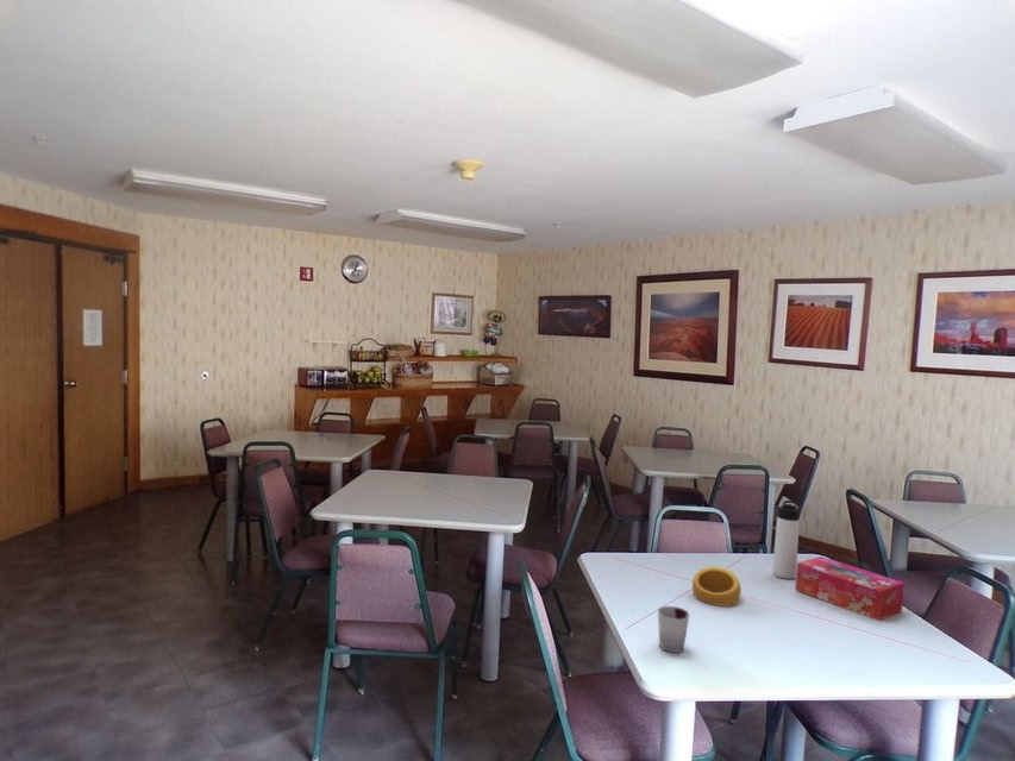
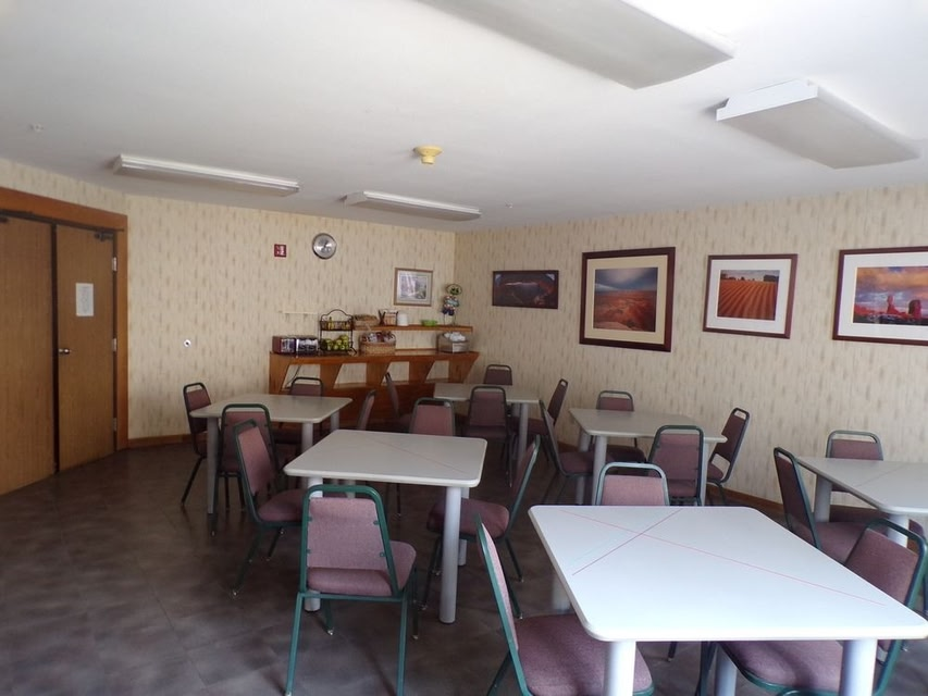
- cup [657,605,691,654]
- thermos bottle [771,499,801,580]
- ring [691,566,743,608]
- tissue box [795,555,906,622]
